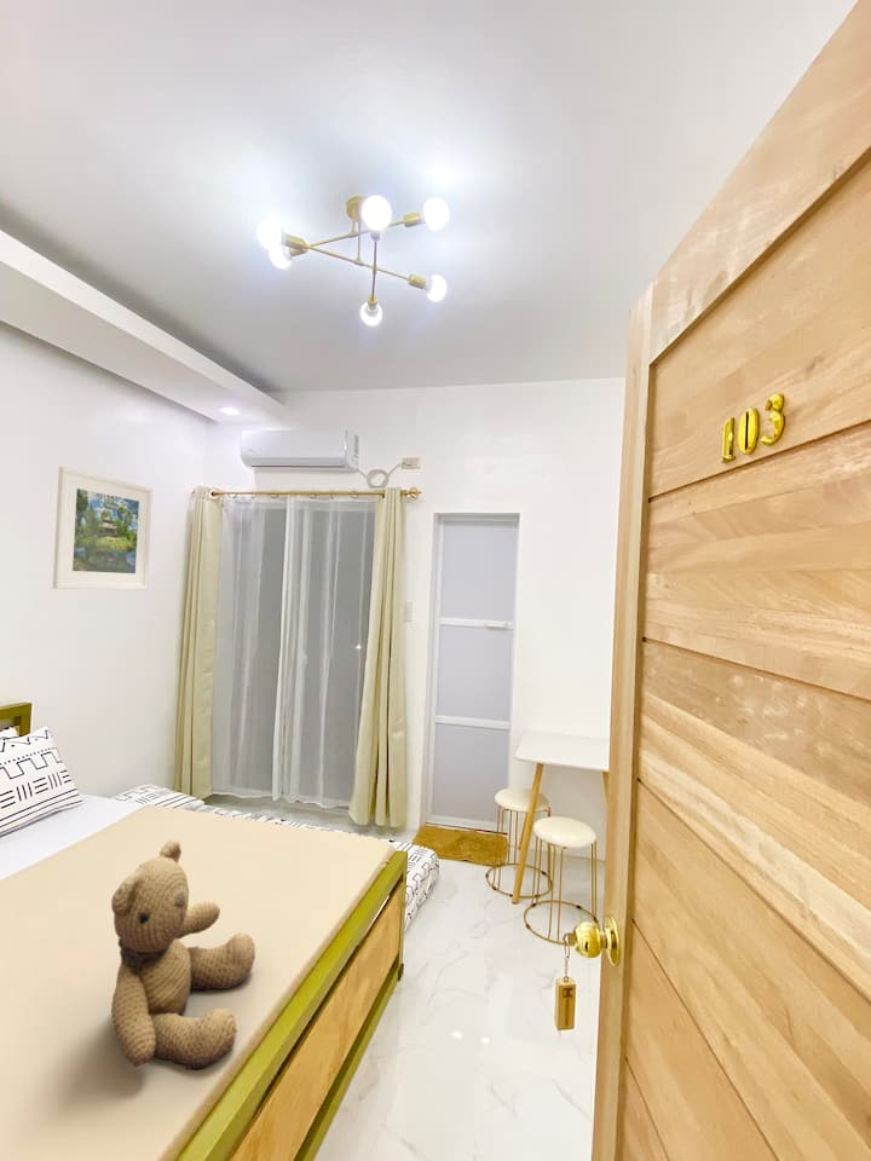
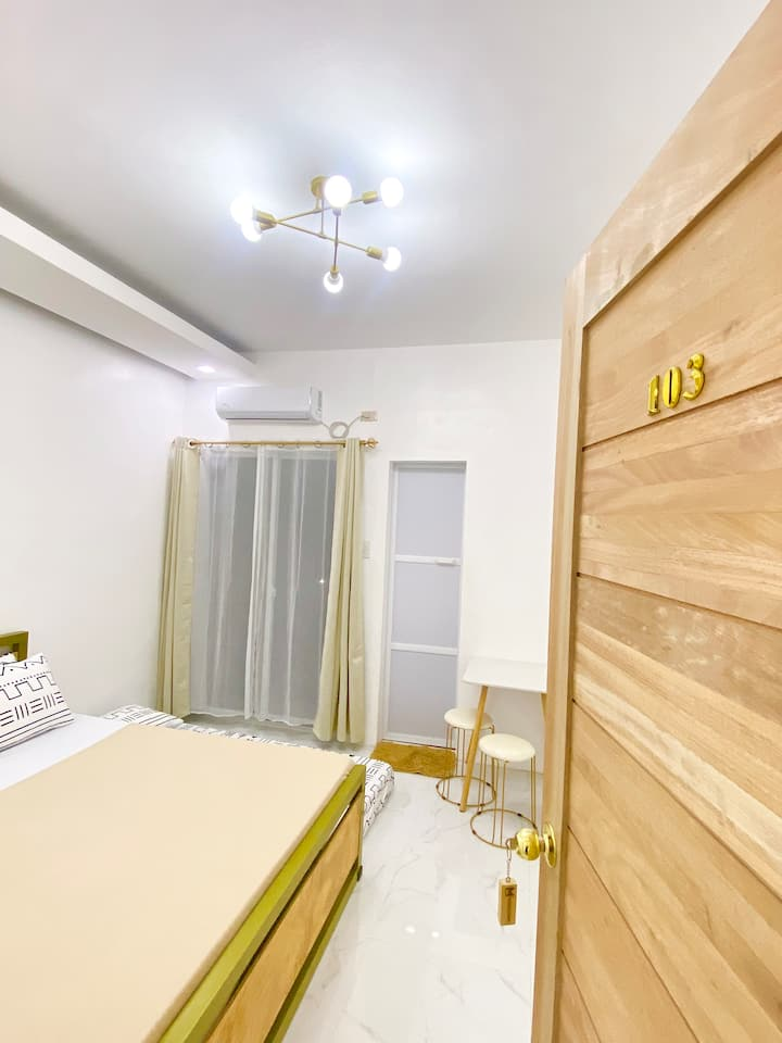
- teddy bear [110,838,256,1070]
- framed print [52,466,154,591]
